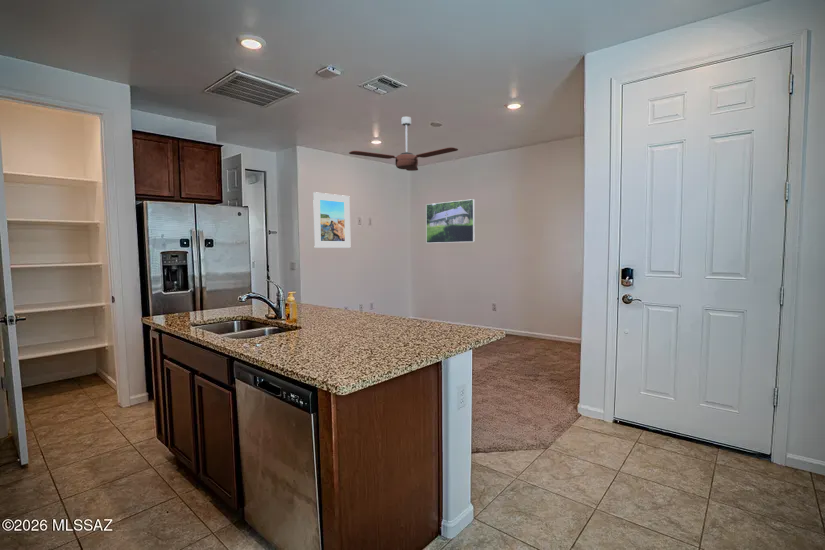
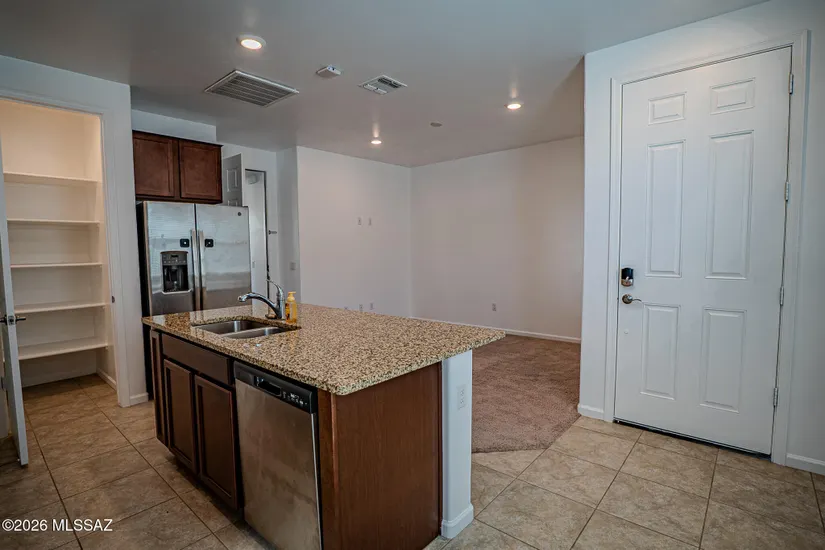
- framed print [425,198,476,244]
- ceiling fan [348,116,459,172]
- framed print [312,191,351,249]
